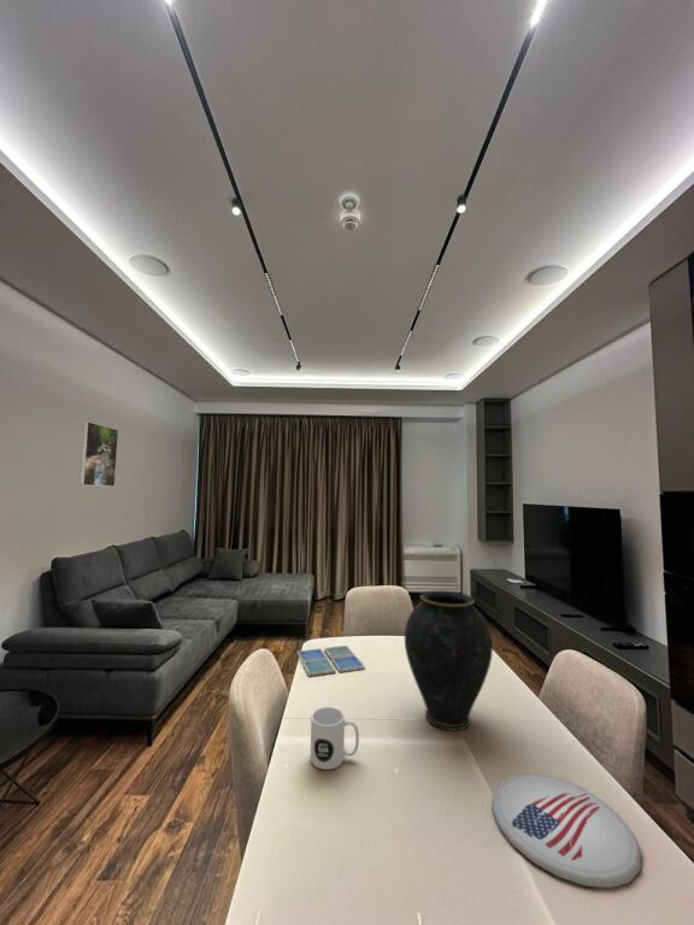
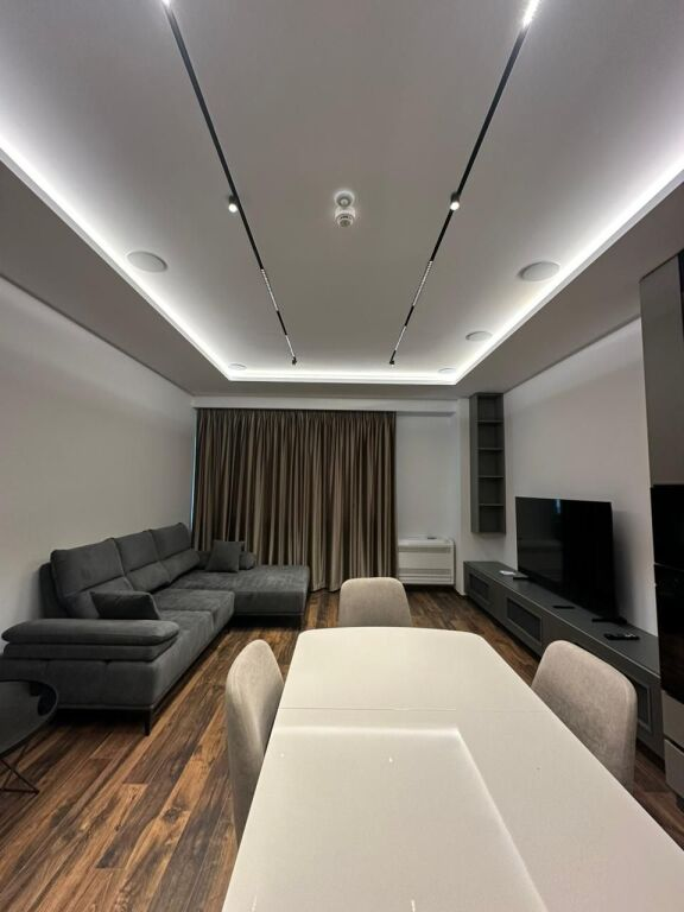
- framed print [78,420,119,488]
- drink coaster [296,644,366,678]
- mug [310,706,360,771]
- plate [490,772,643,889]
- vase [404,590,494,732]
